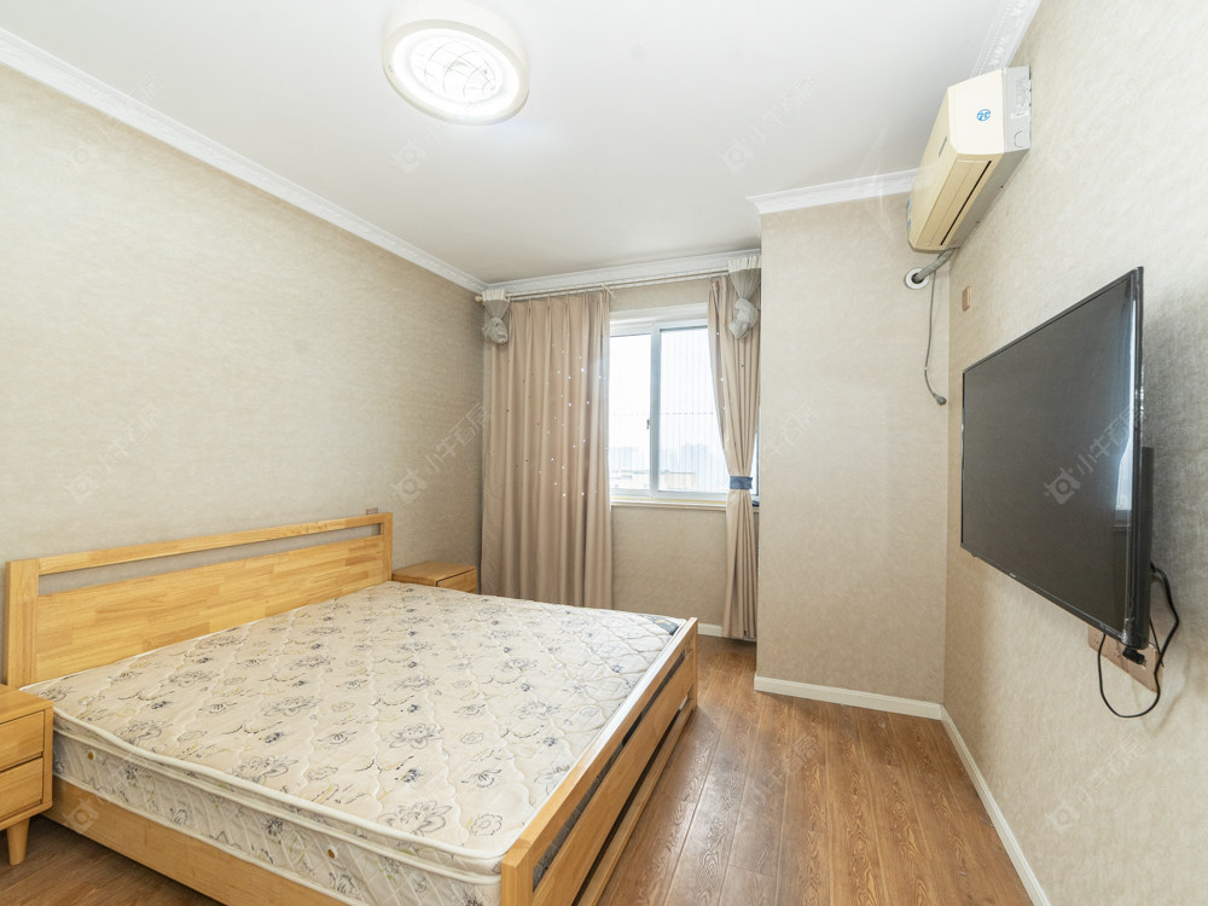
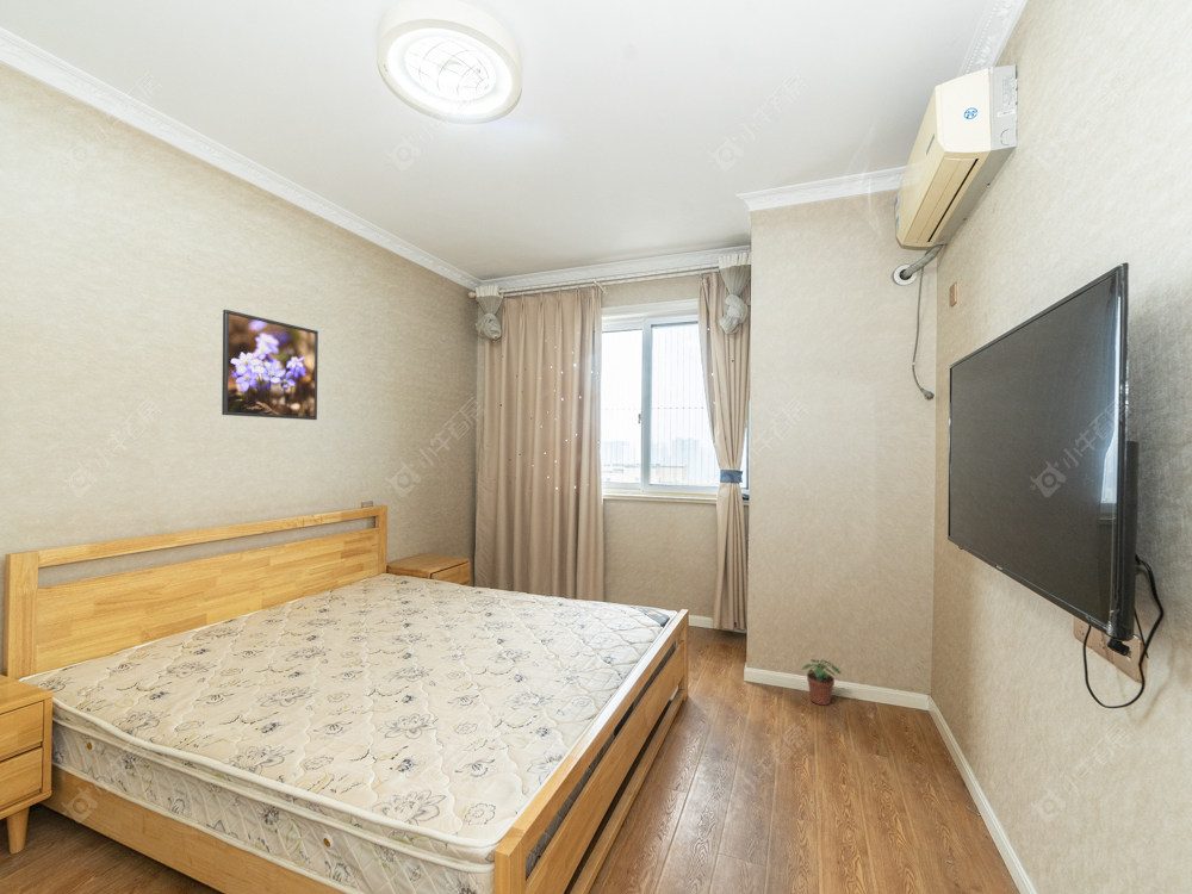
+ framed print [221,309,319,421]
+ potted plant [801,658,843,707]
